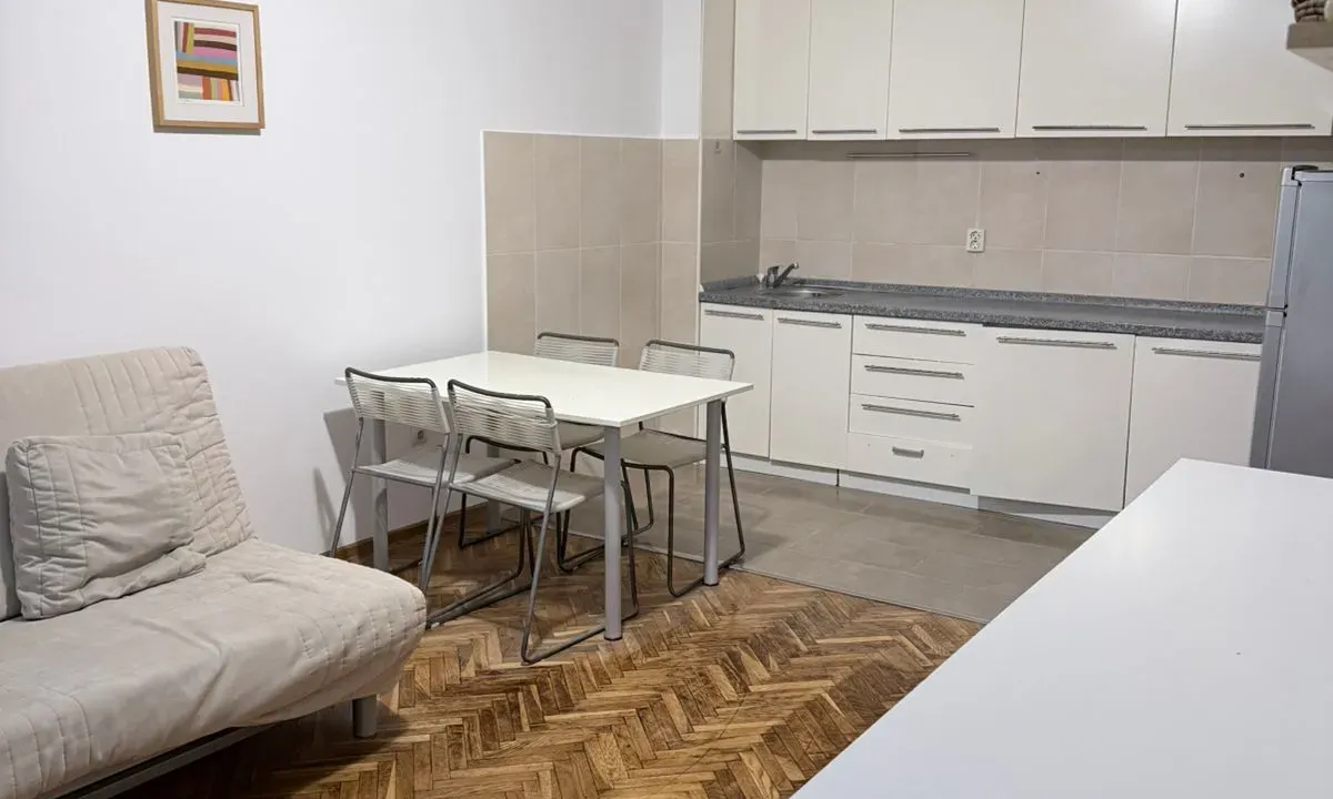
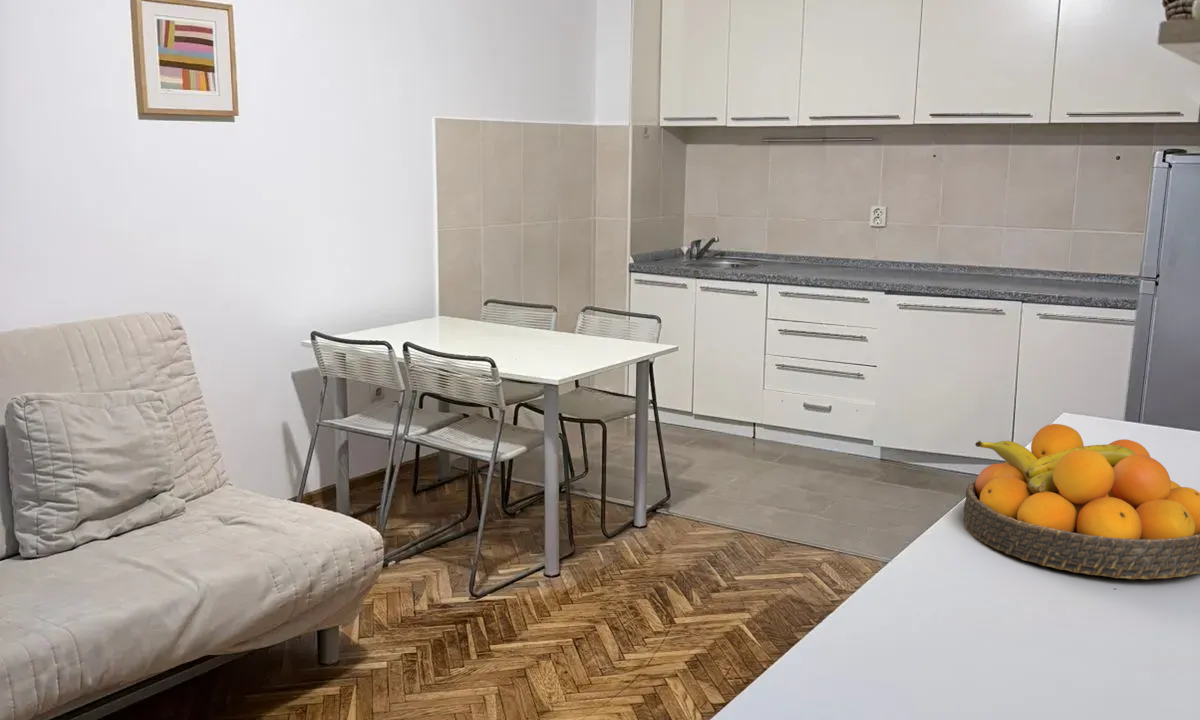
+ fruit bowl [963,423,1200,580]
